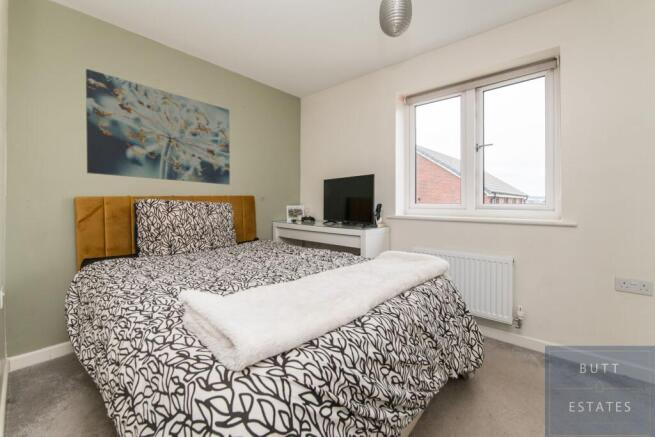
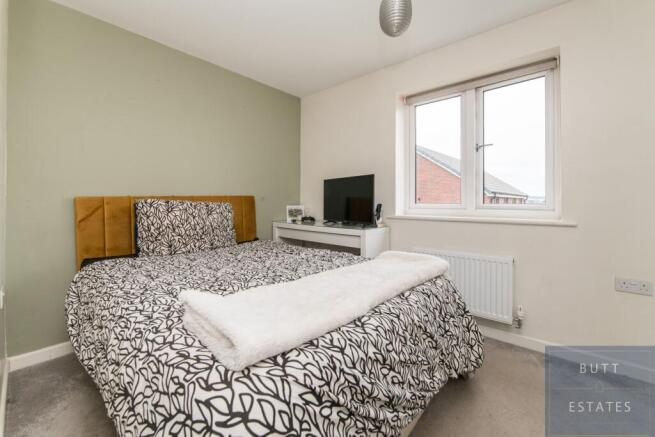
- wall art [85,68,231,186]
